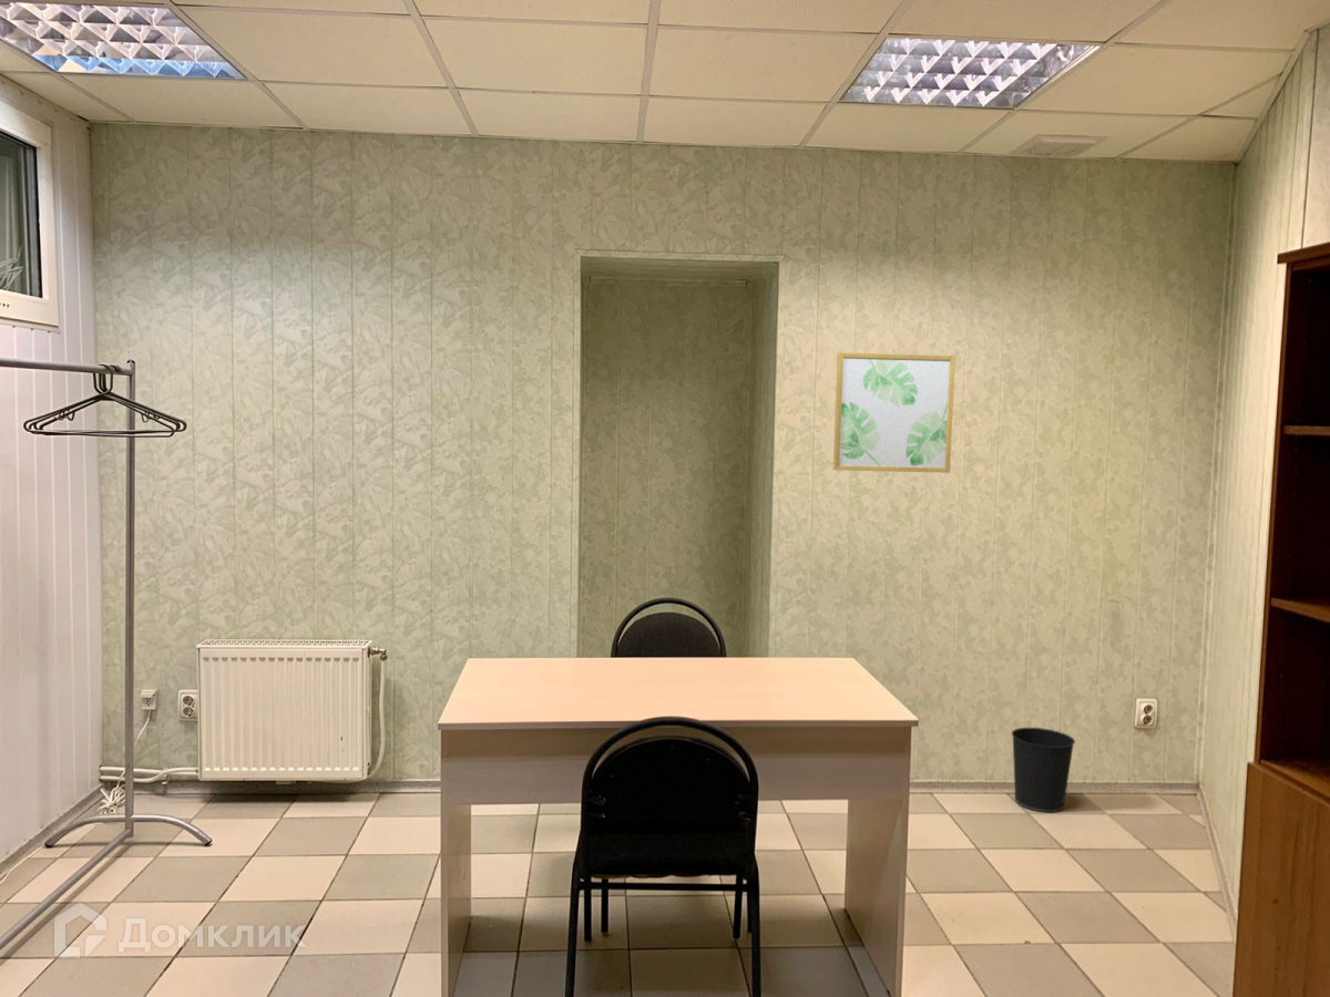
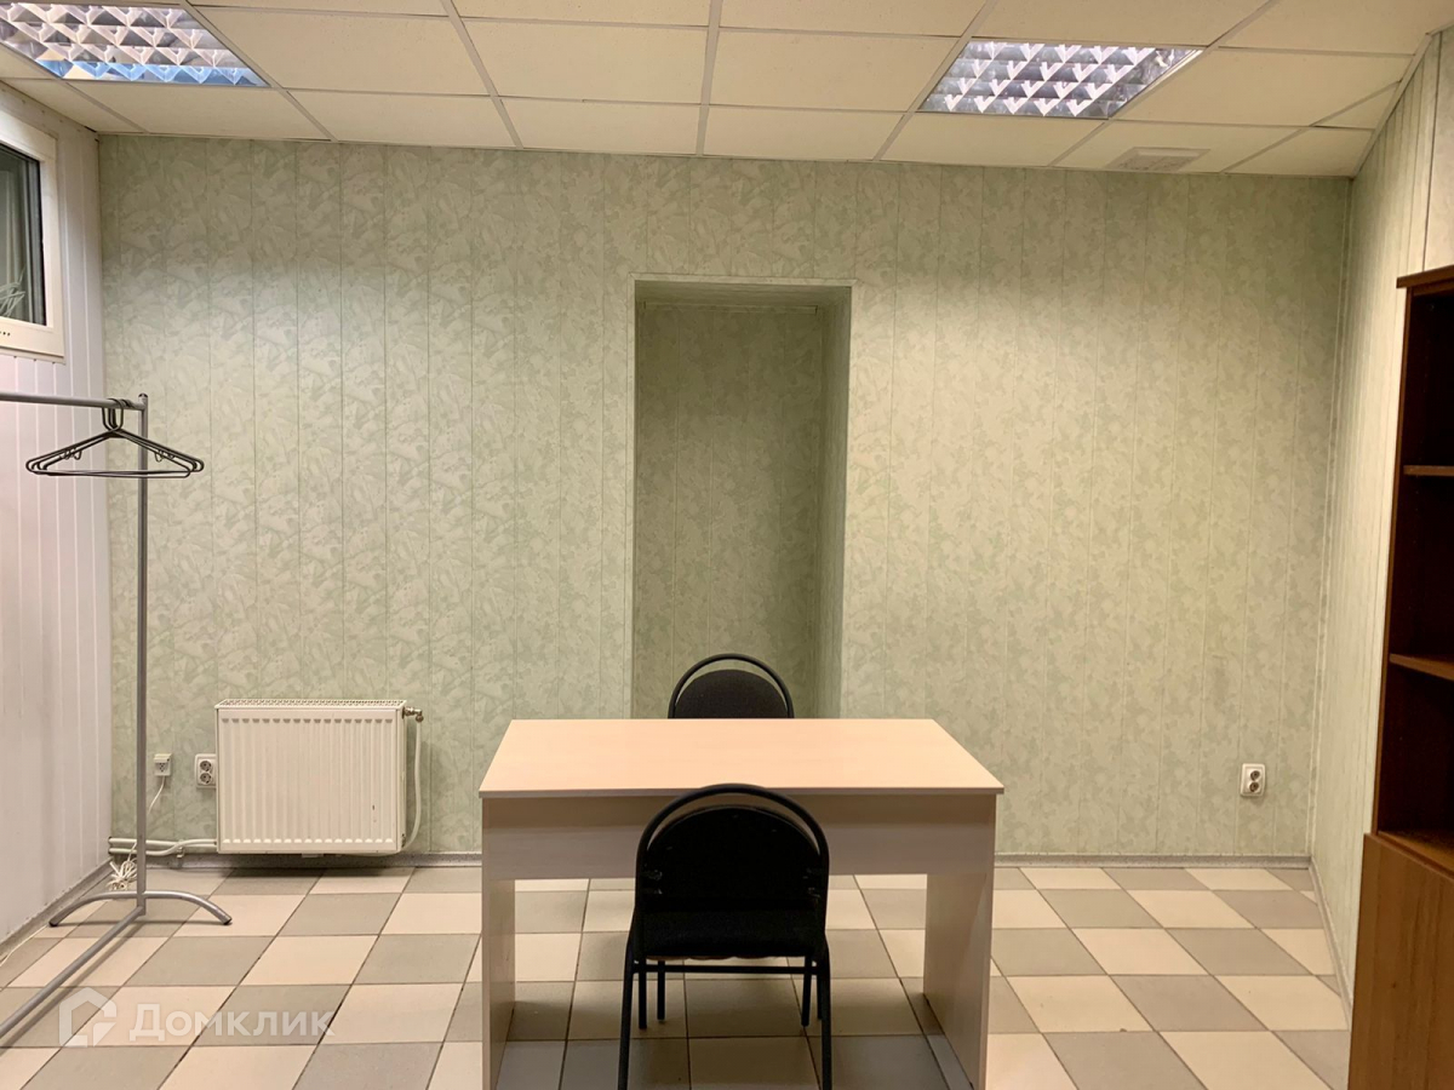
- wastebasket [1011,727,1076,813]
- wall art [832,351,956,474]
